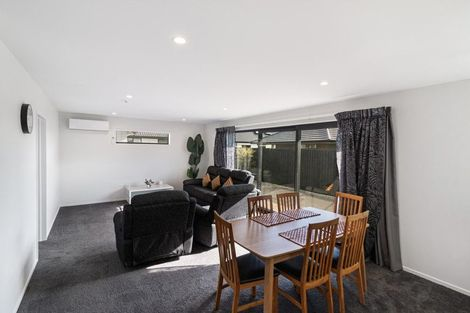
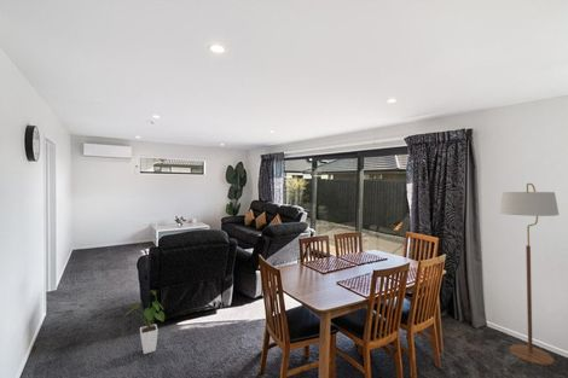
+ house plant [122,290,166,355]
+ floor lamp [498,182,561,367]
